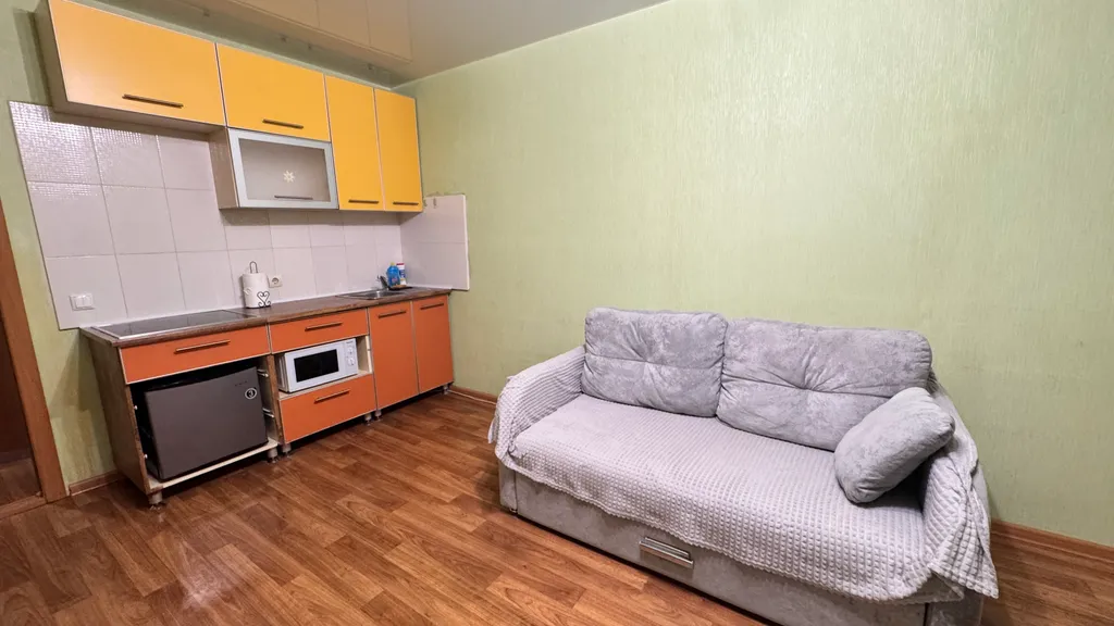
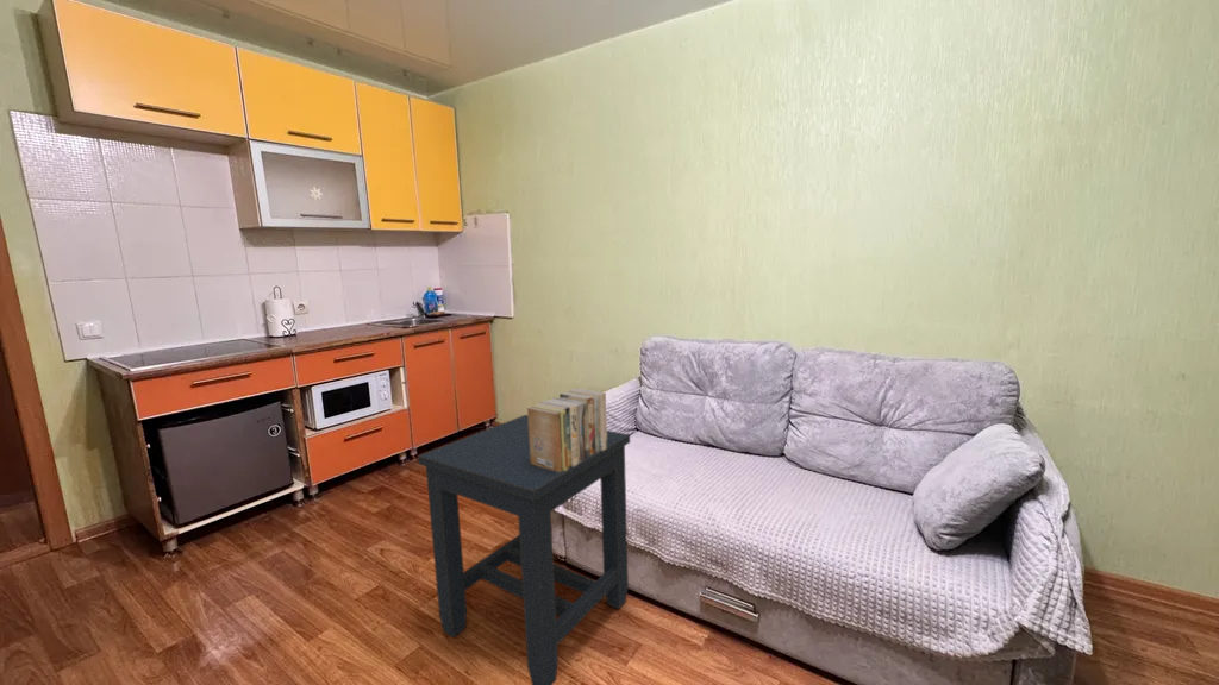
+ side table [417,414,631,685]
+ books [526,387,608,472]
